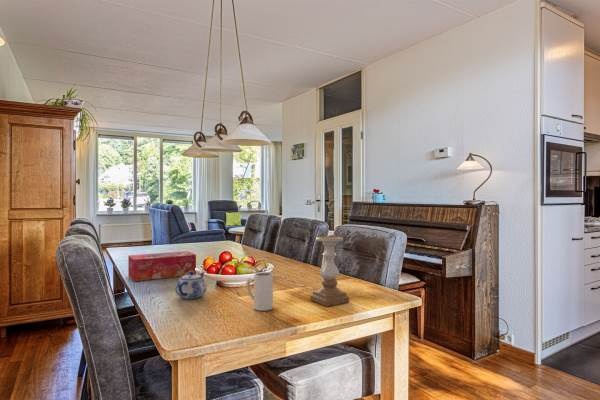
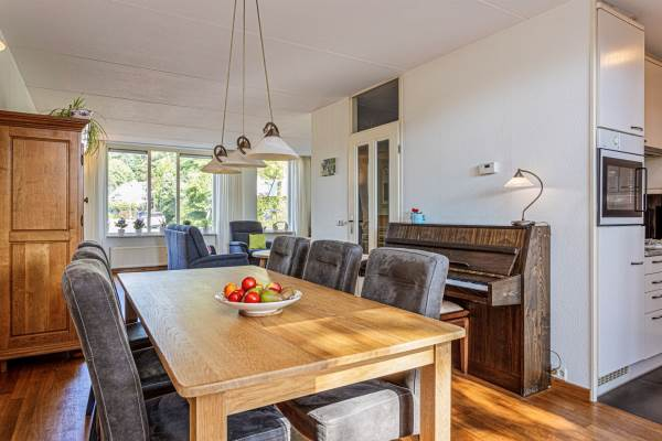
- mug [246,271,274,312]
- candle holder [309,235,350,307]
- tissue box [127,250,197,282]
- teapot [174,271,208,300]
